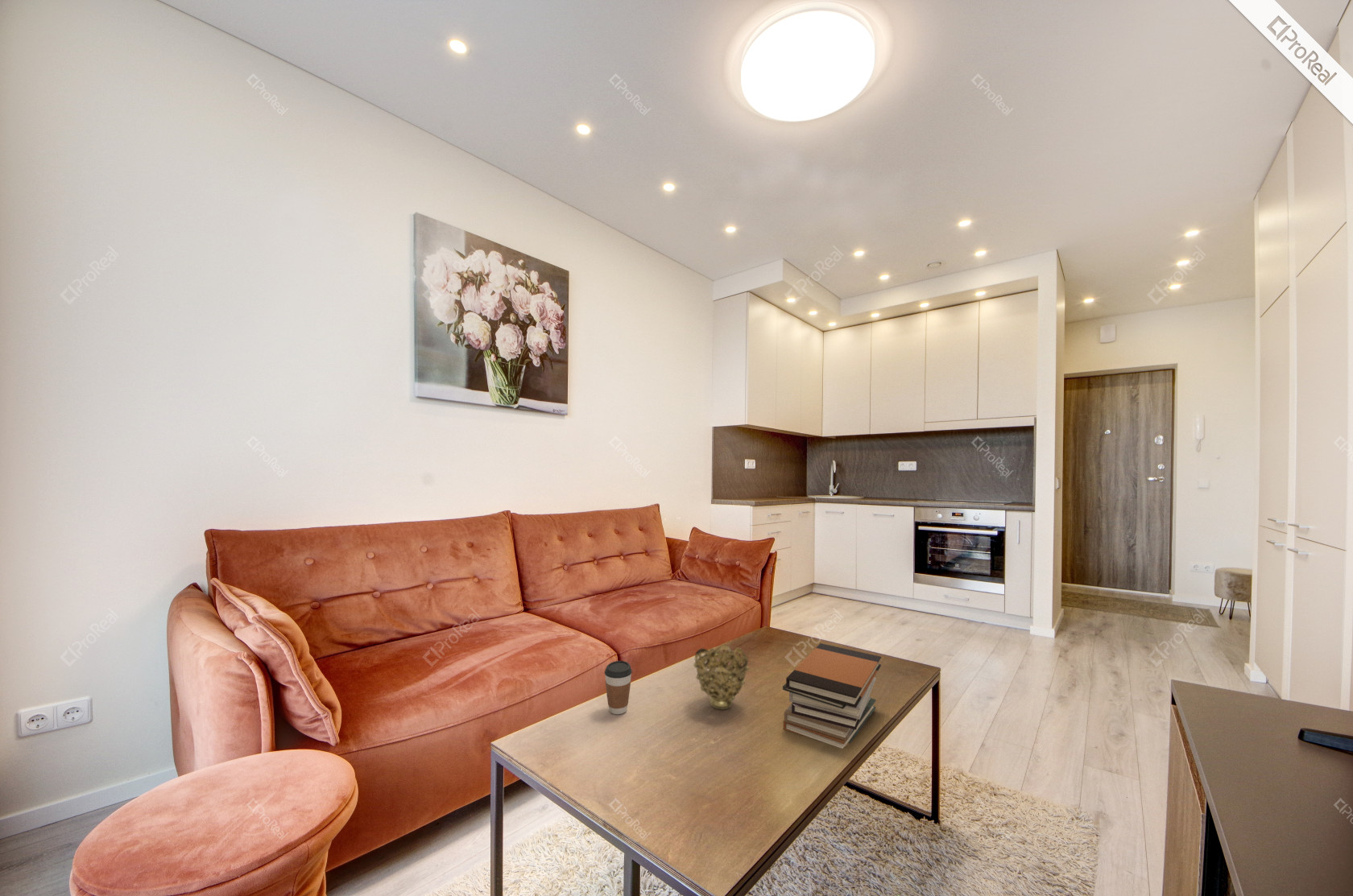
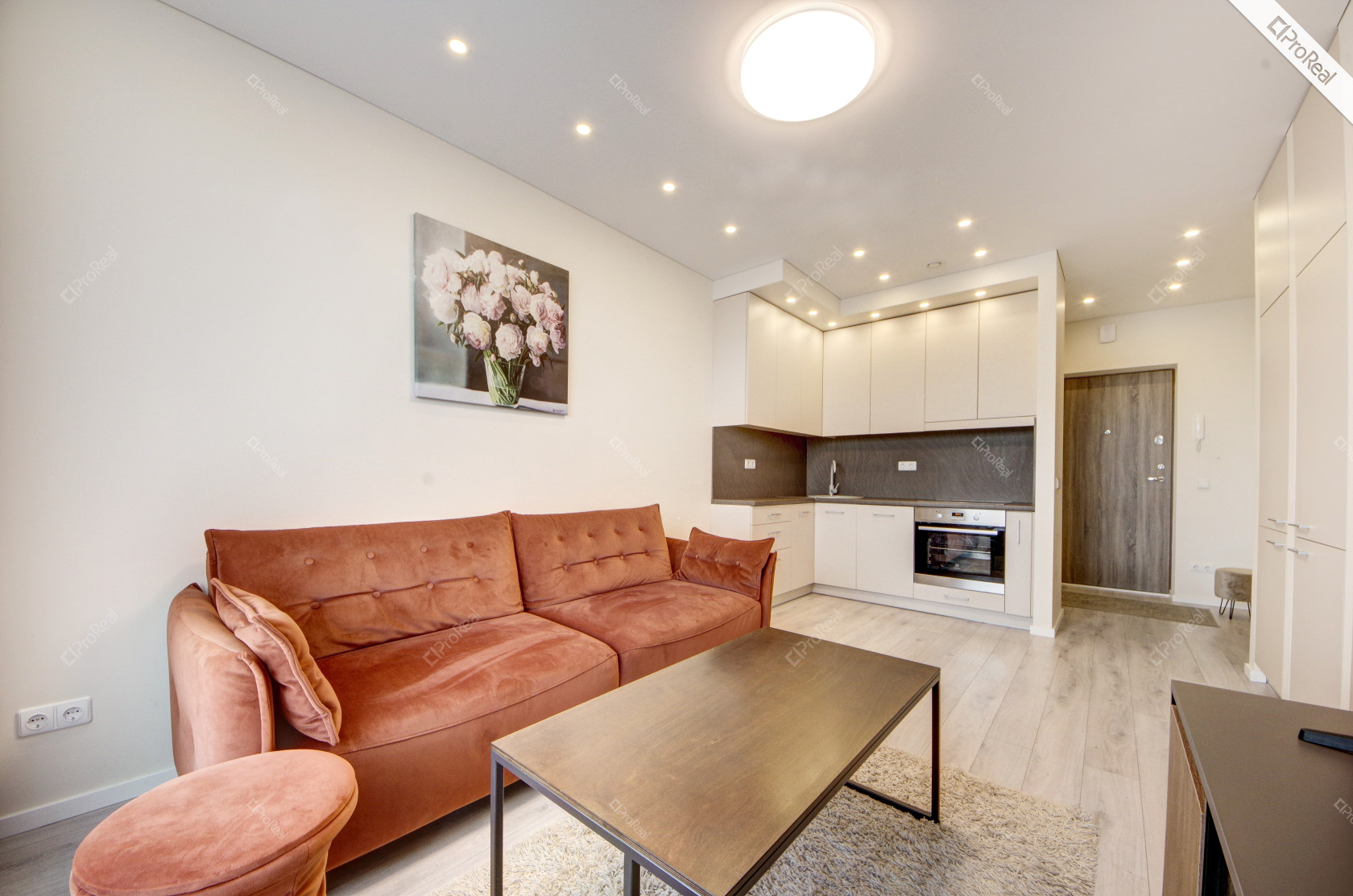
- decorative bowl [693,644,750,710]
- book stack [782,642,882,749]
- coffee cup [604,660,633,715]
